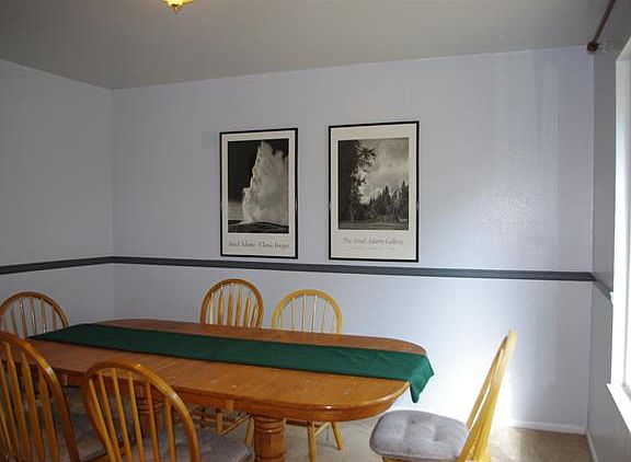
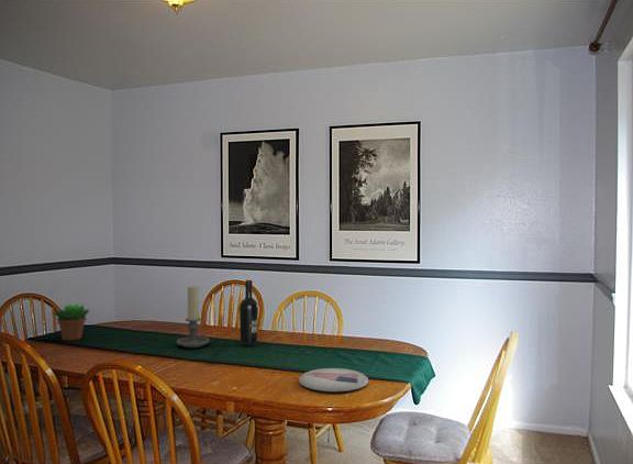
+ candle holder [176,285,211,349]
+ succulent plant [51,301,91,342]
+ plate [298,367,369,393]
+ wine bottle [238,279,259,347]
